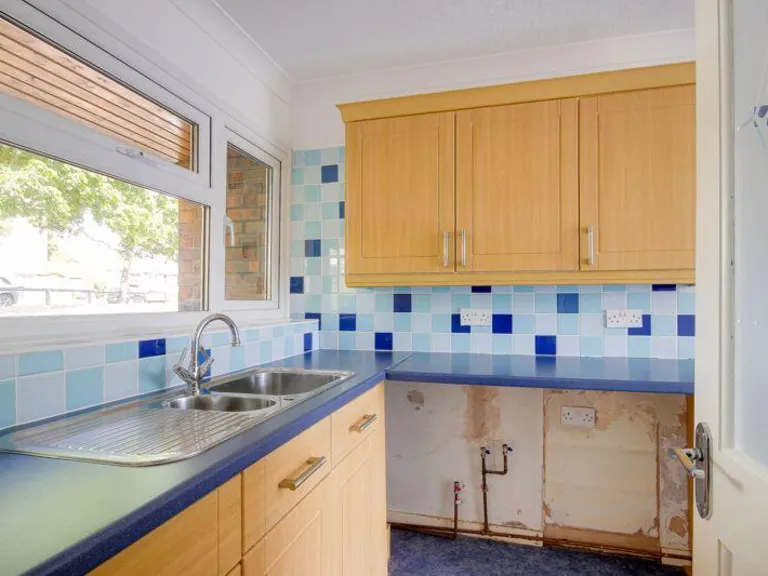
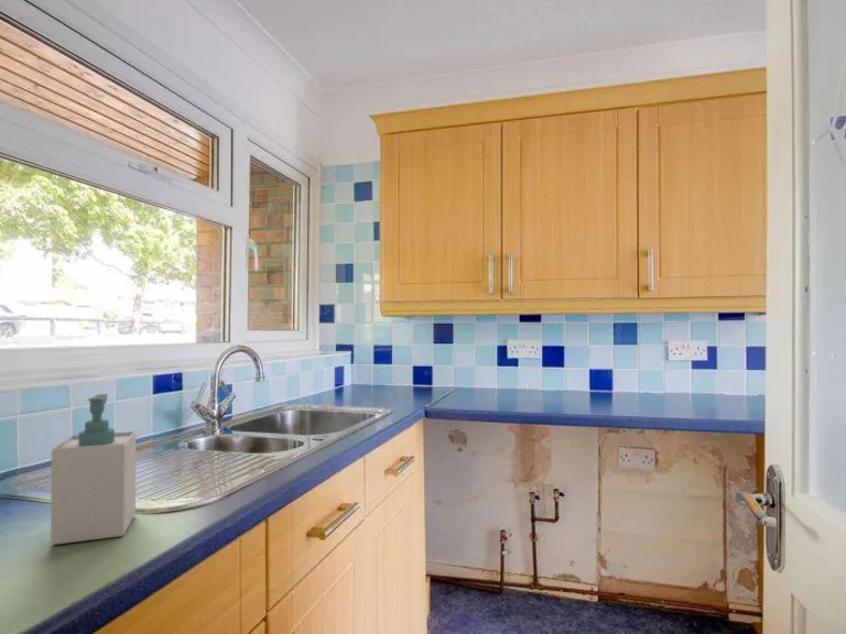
+ soap bottle [50,393,138,546]
